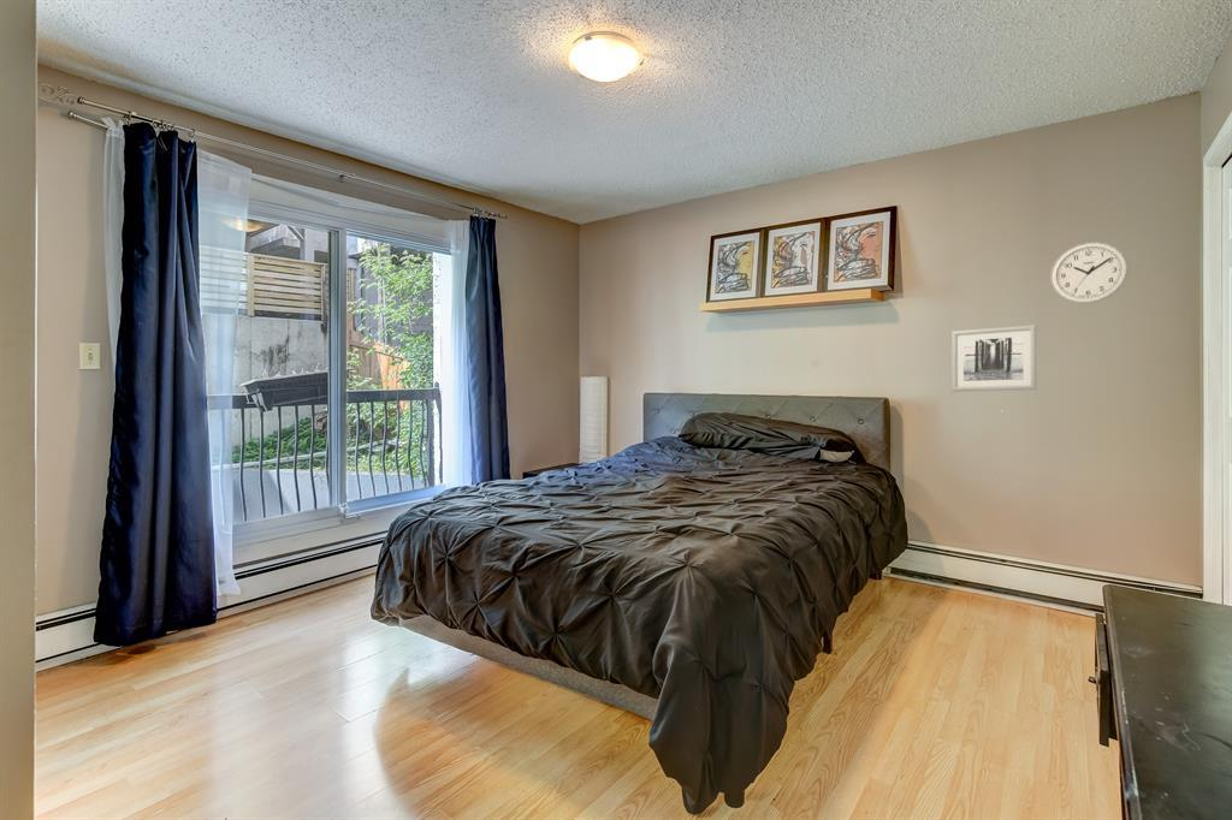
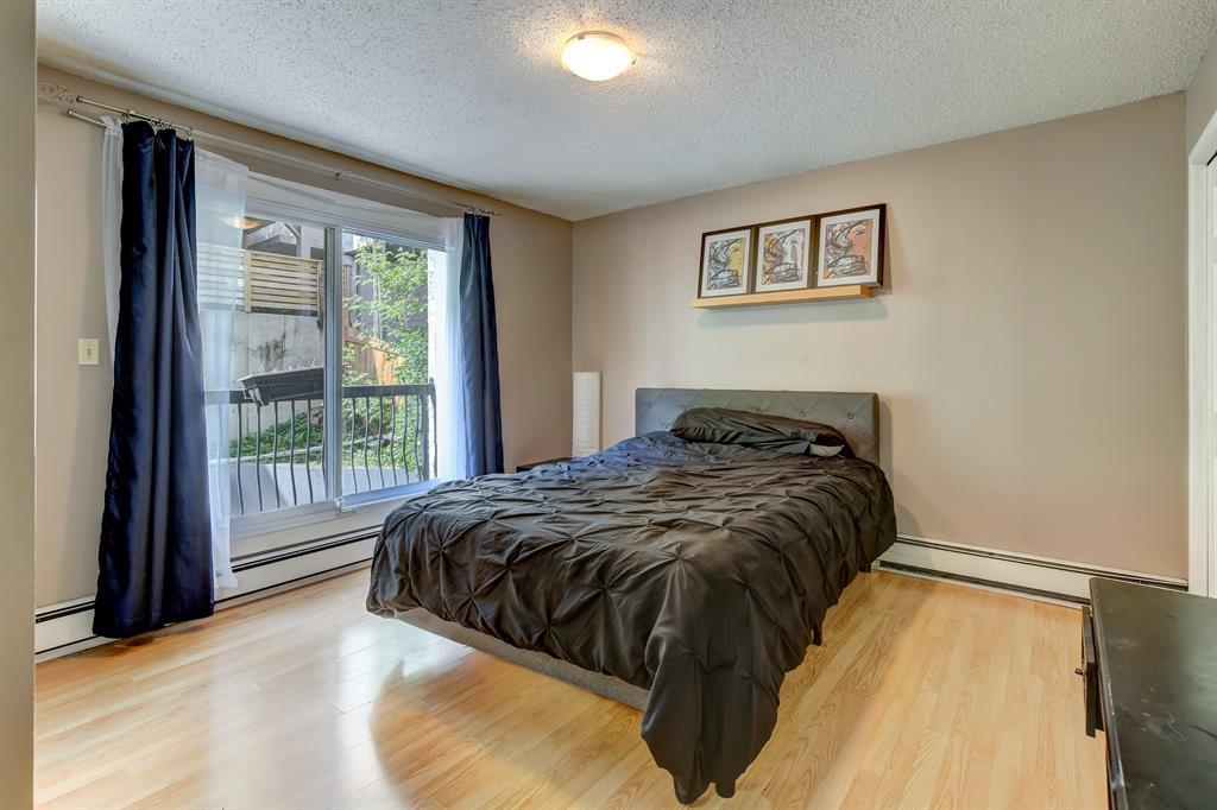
- wall art [950,323,1038,392]
- wall clock [1049,240,1130,305]
